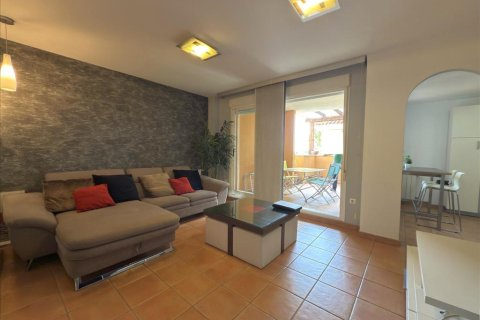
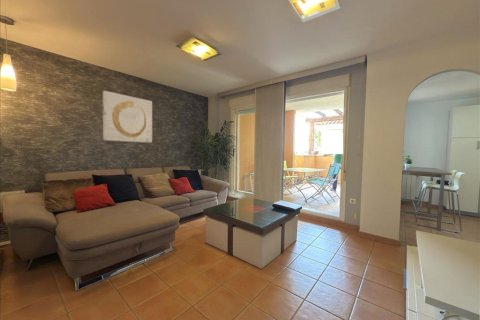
+ wall art [102,90,153,144]
